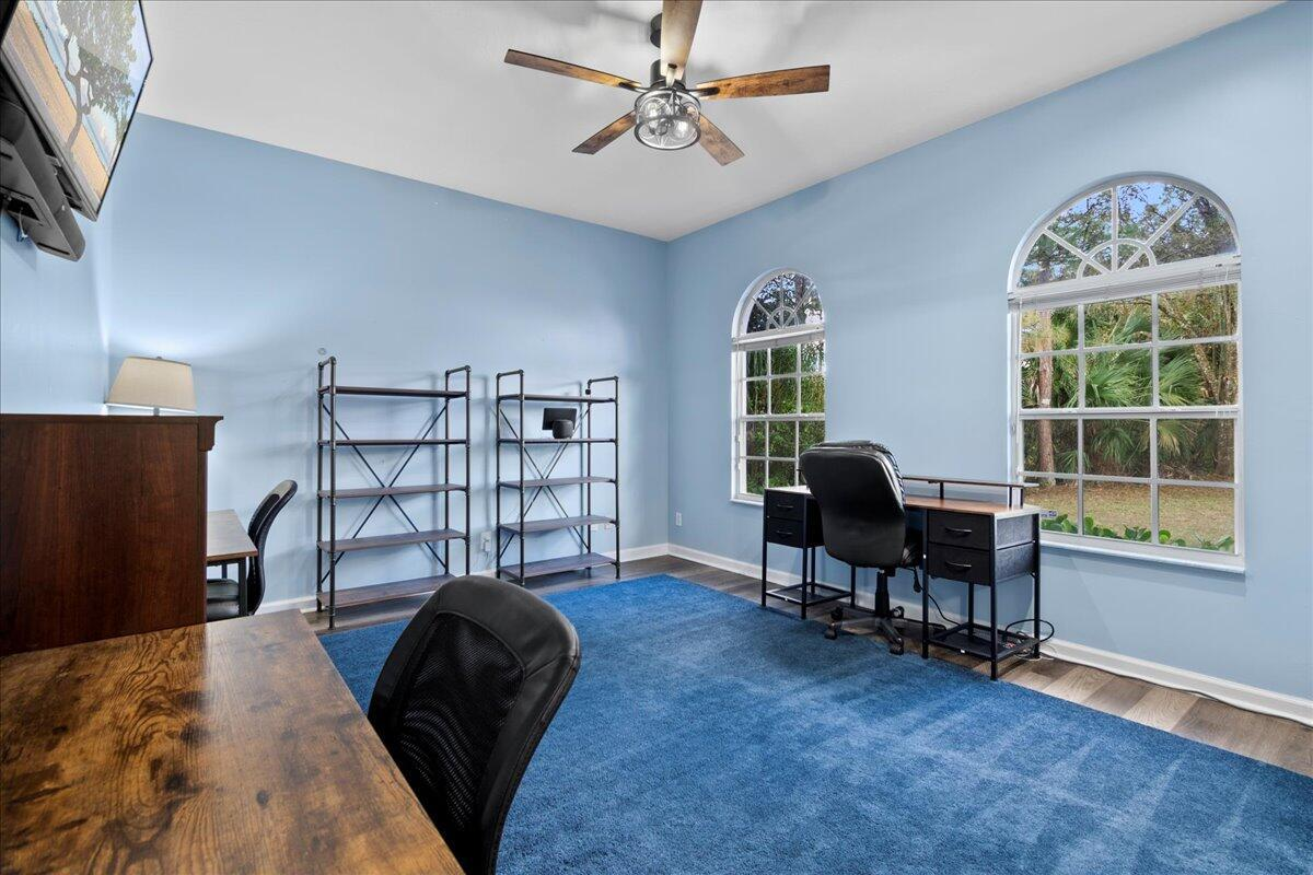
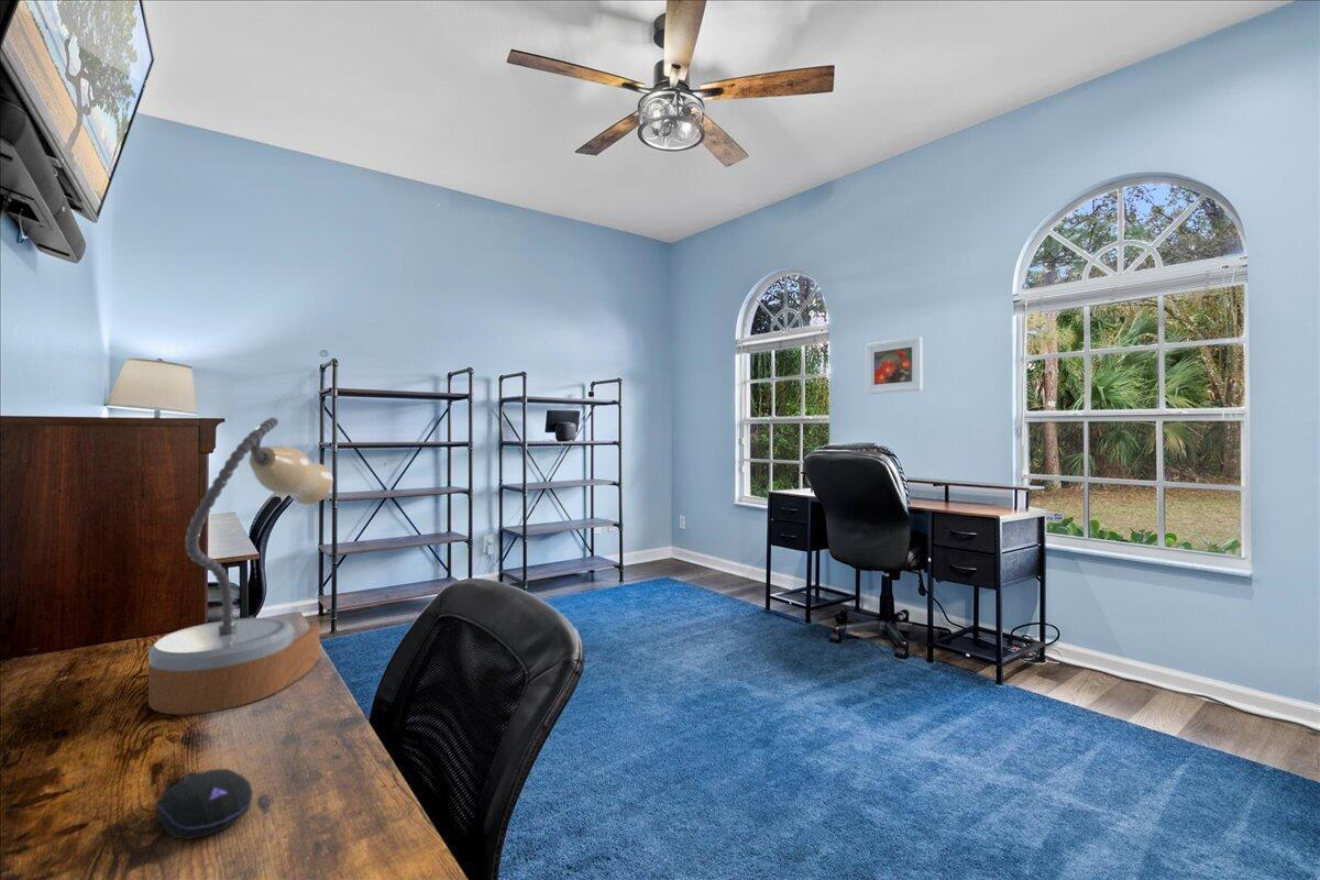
+ computer mouse [155,768,253,840]
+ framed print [865,336,924,395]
+ table lamp [147,417,334,715]
